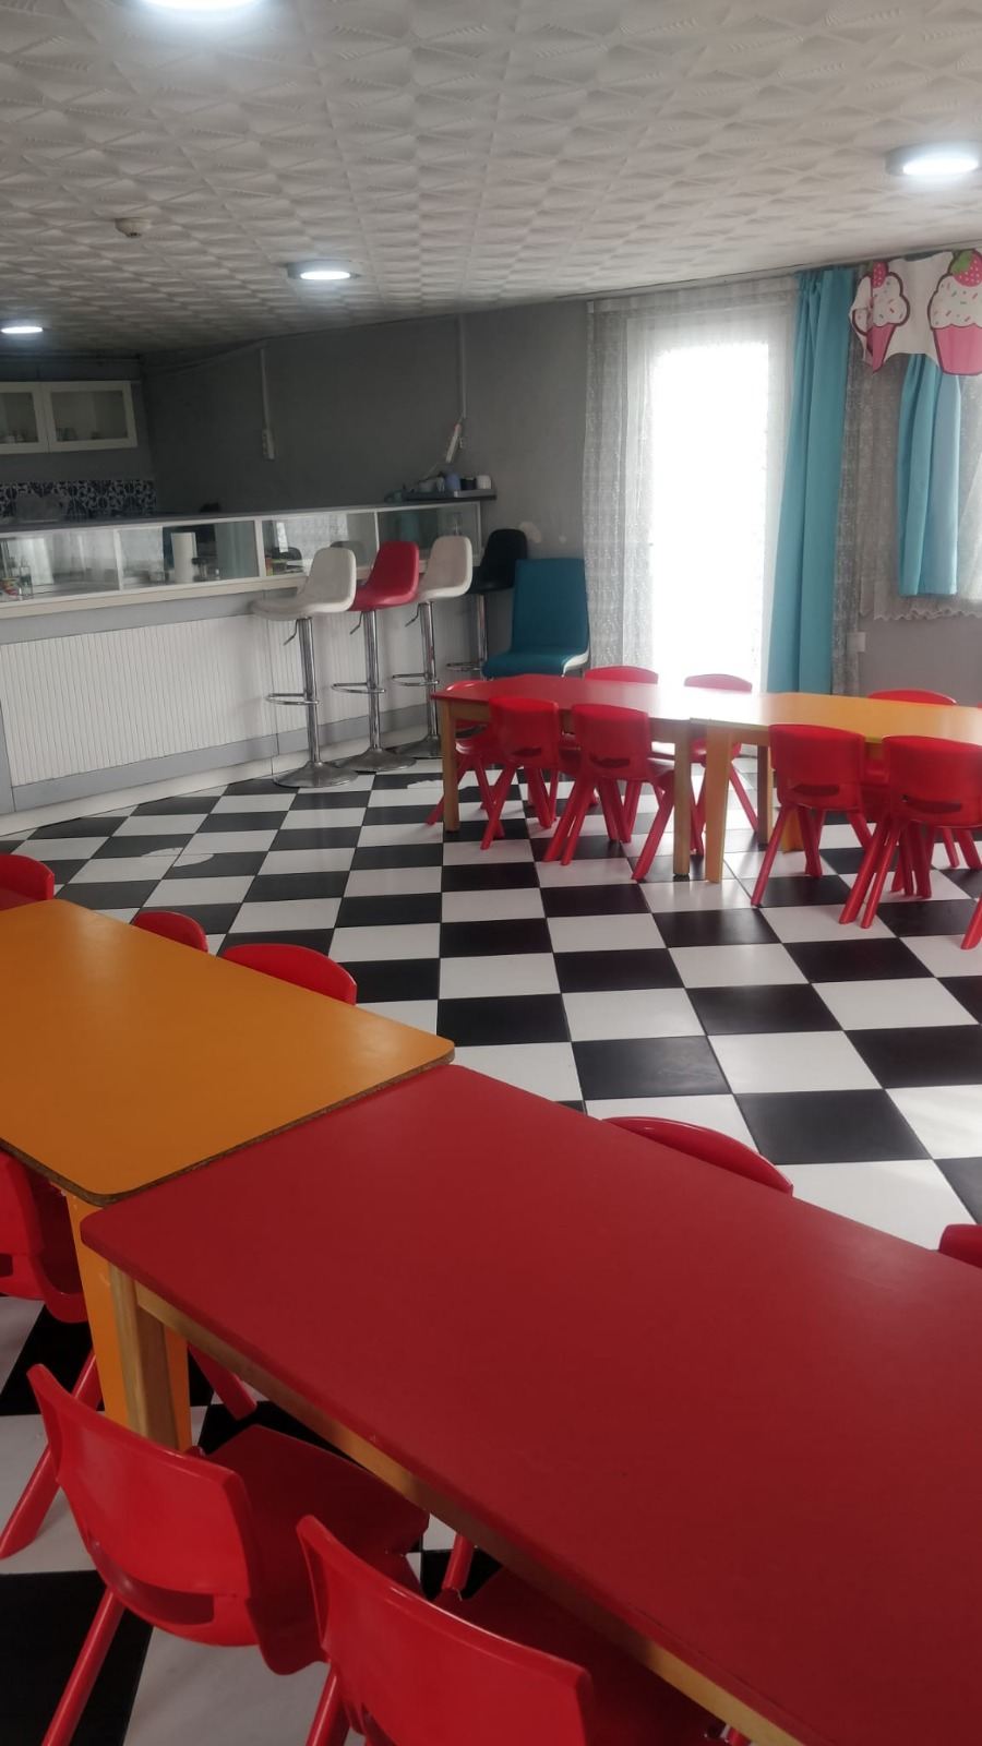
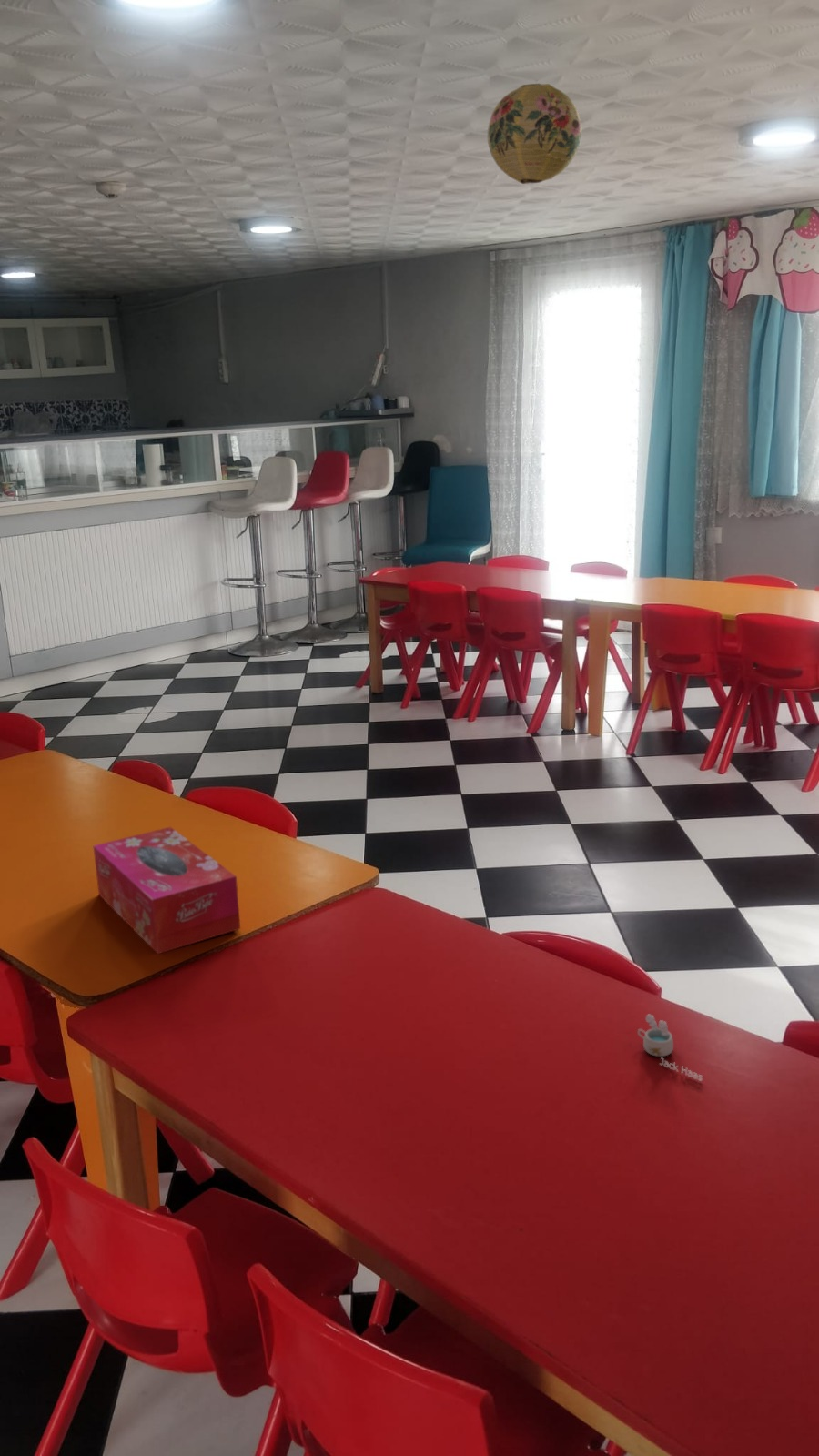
+ cup [637,1014,703,1082]
+ paper lantern [487,83,583,185]
+ tissue box [92,826,241,955]
